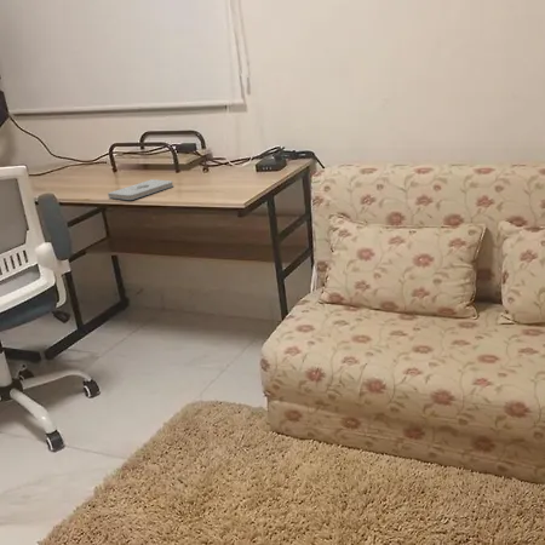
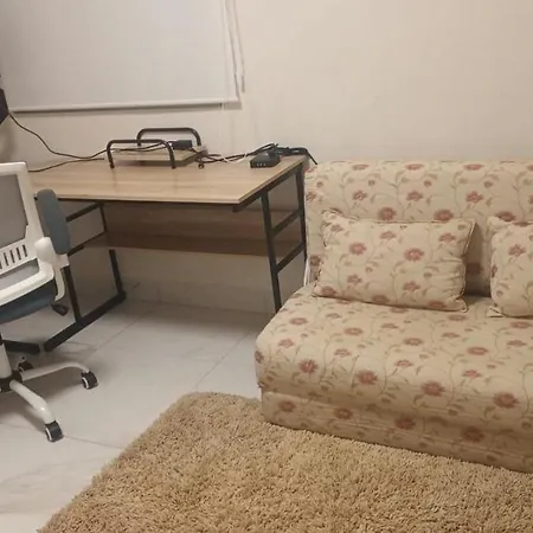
- notepad [107,178,174,201]
